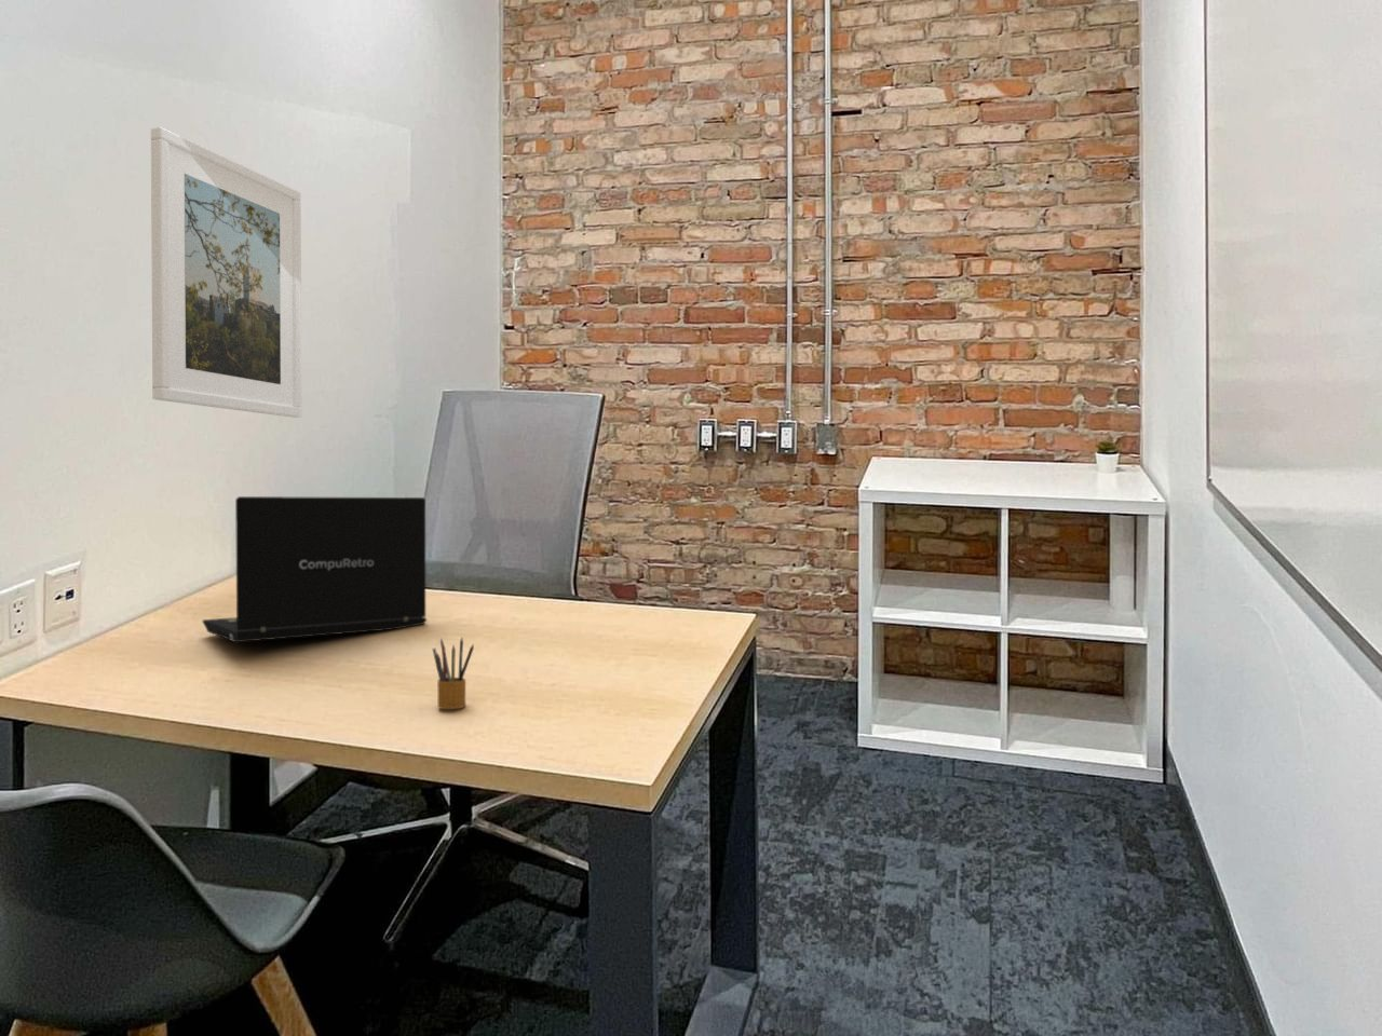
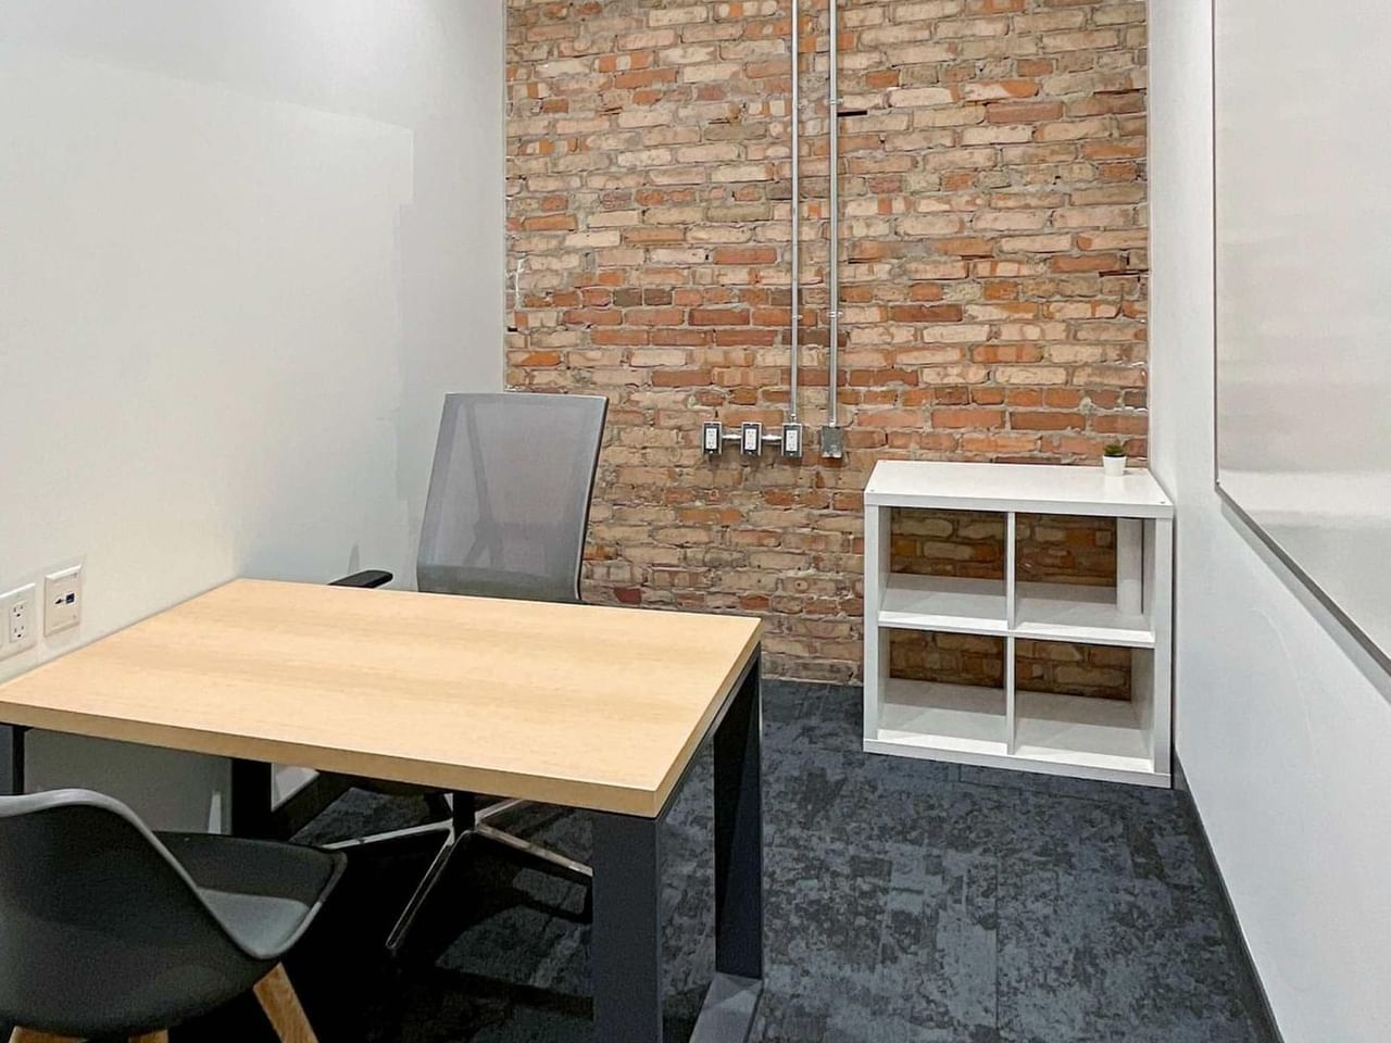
- laptop [201,495,428,643]
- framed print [150,126,303,419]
- pencil box [431,636,476,711]
